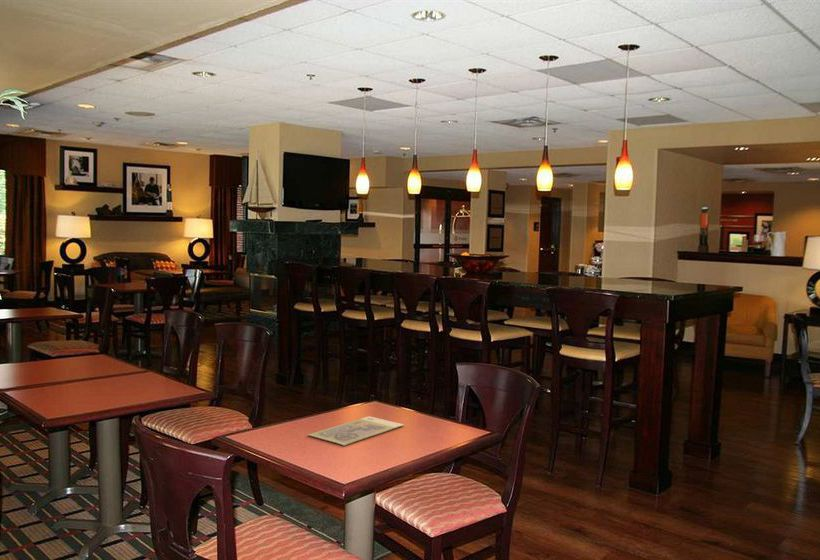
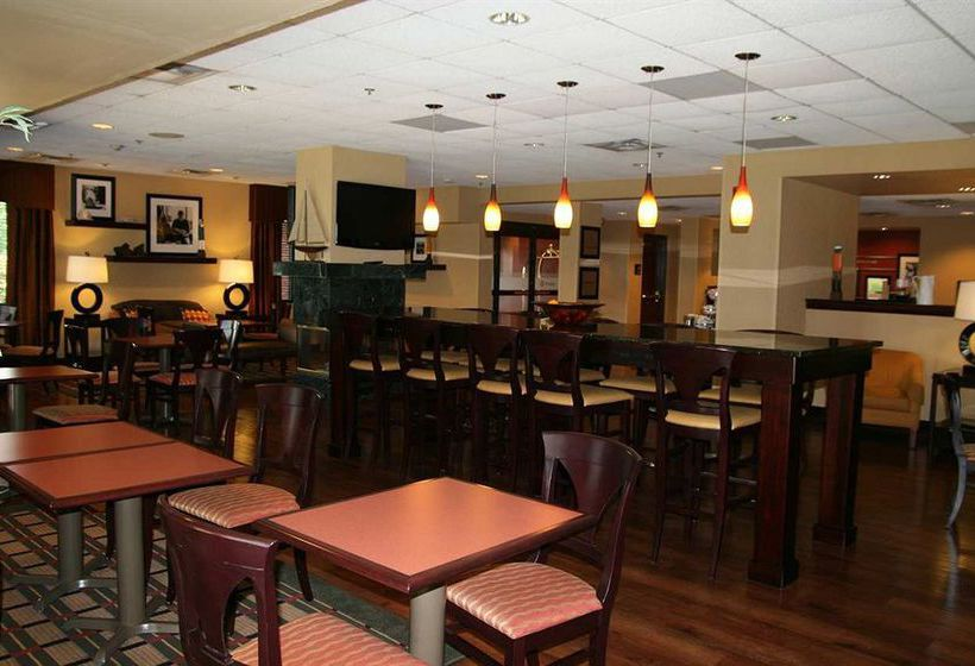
- cash [307,415,405,447]
